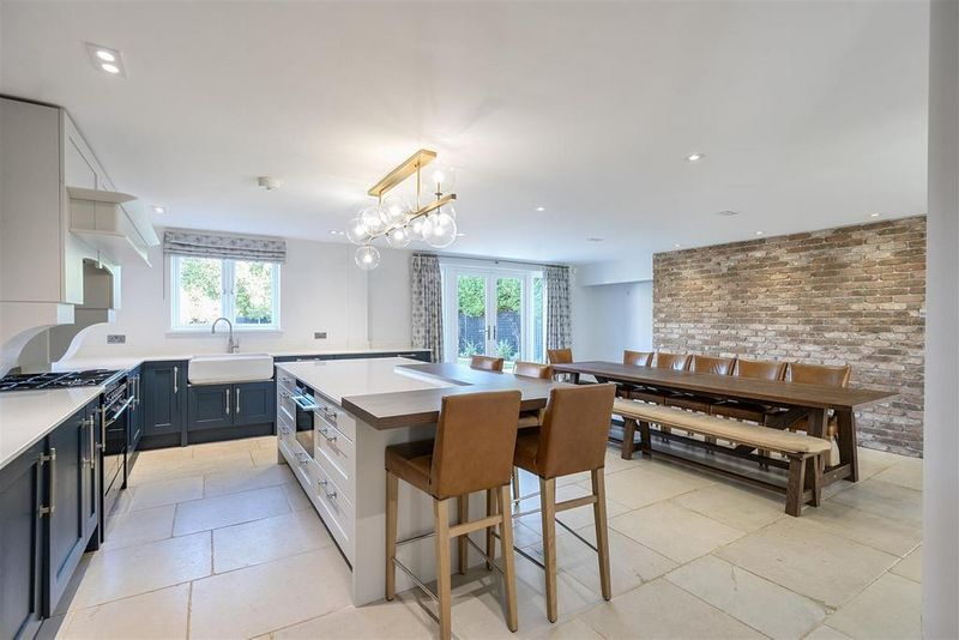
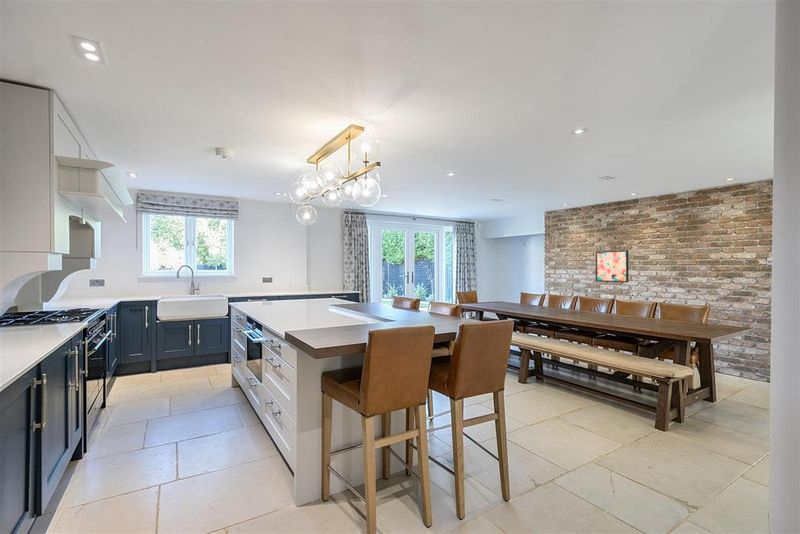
+ wall art [595,249,629,283]
